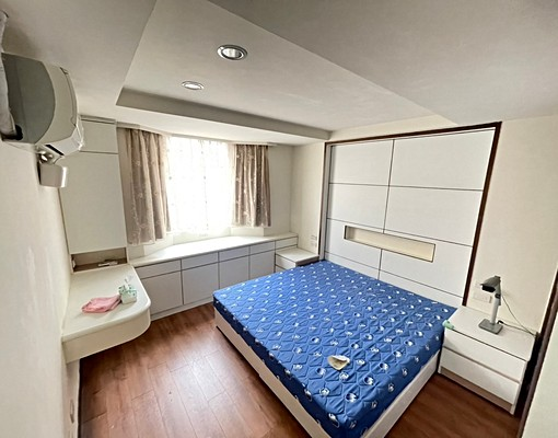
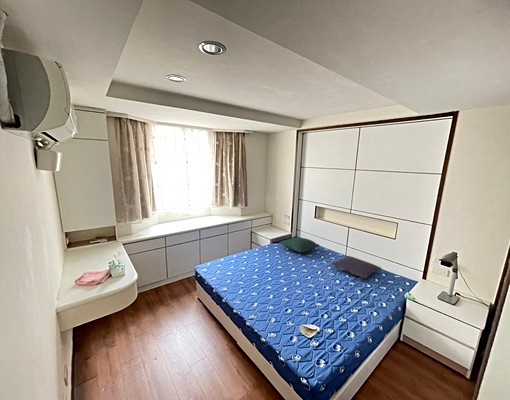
+ pillow [278,236,320,254]
+ pillow [330,255,383,280]
